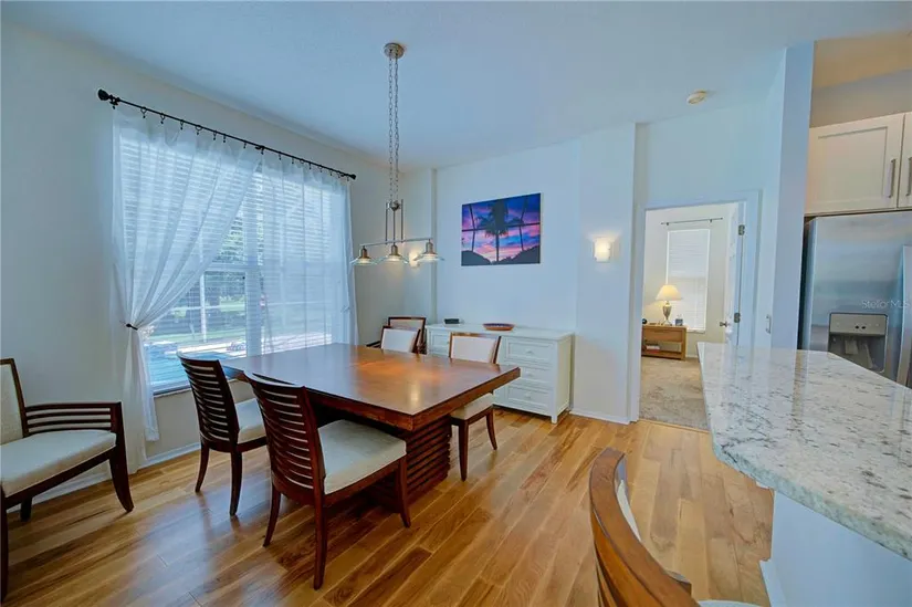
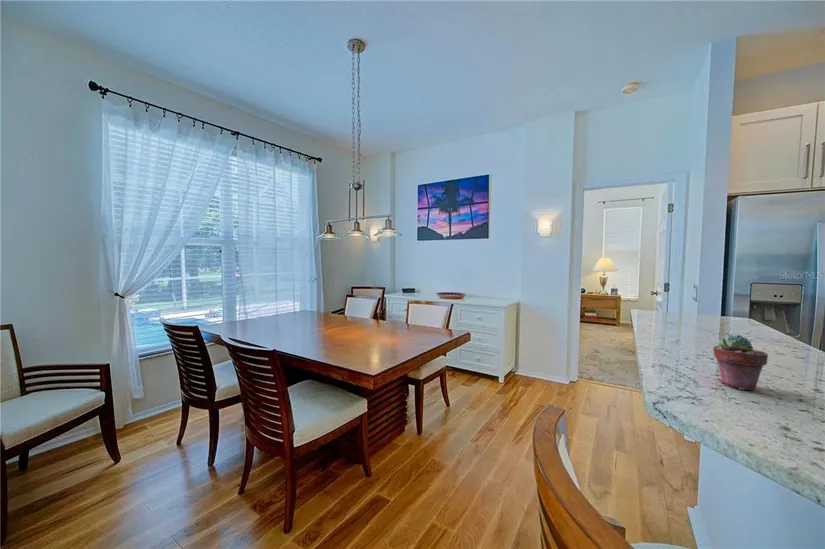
+ potted succulent [712,333,769,391]
